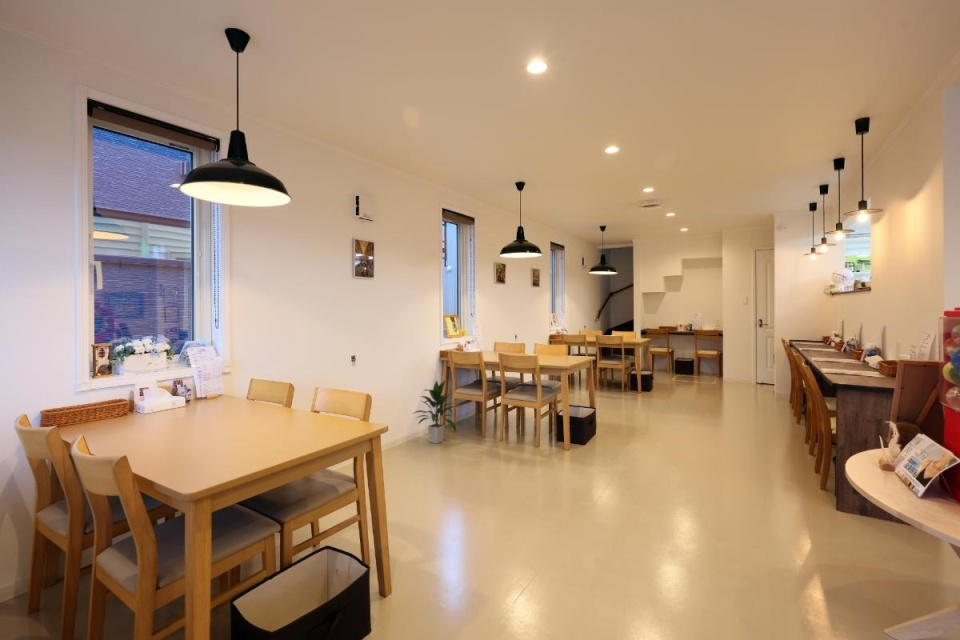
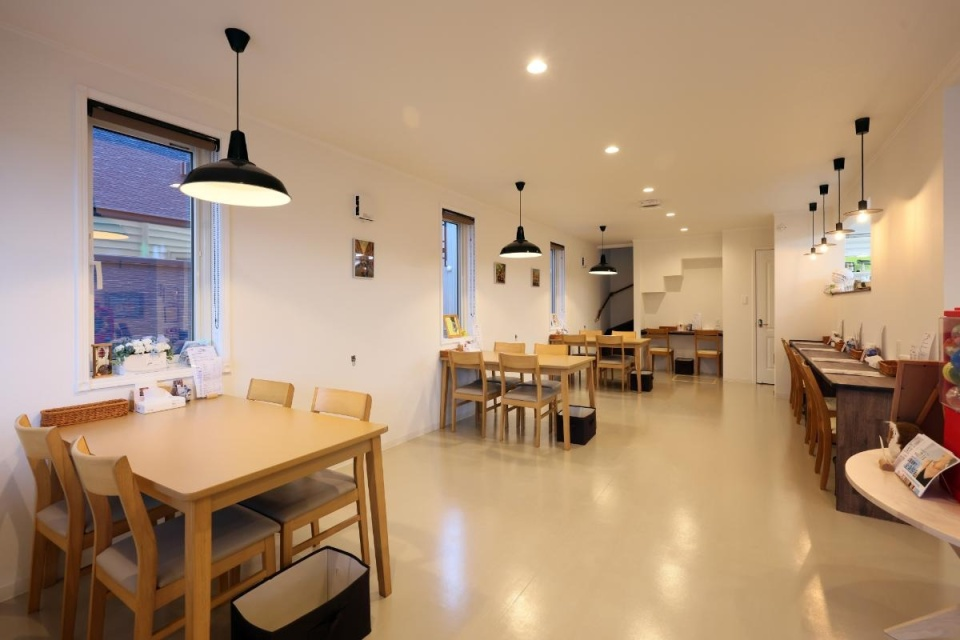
- indoor plant [411,378,458,445]
